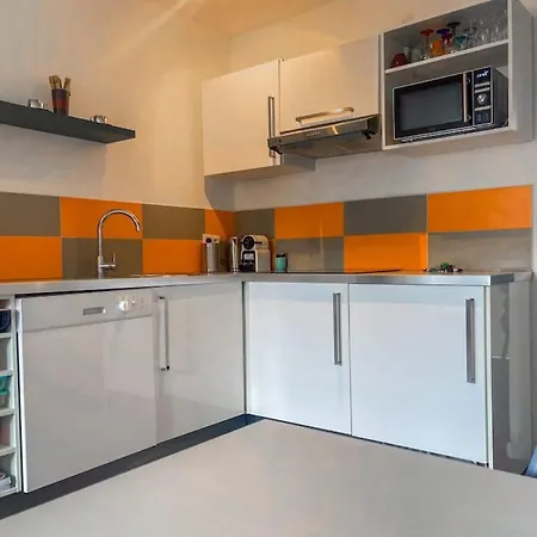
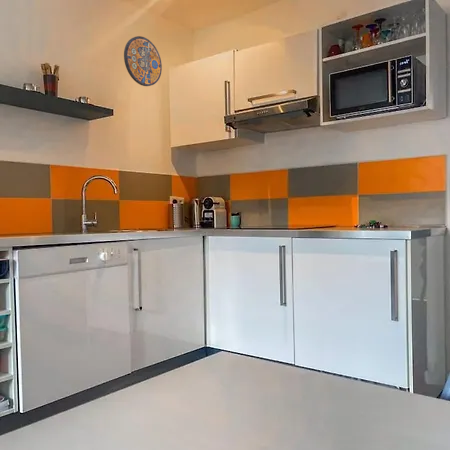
+ manhole cover [123,35,163,87]
